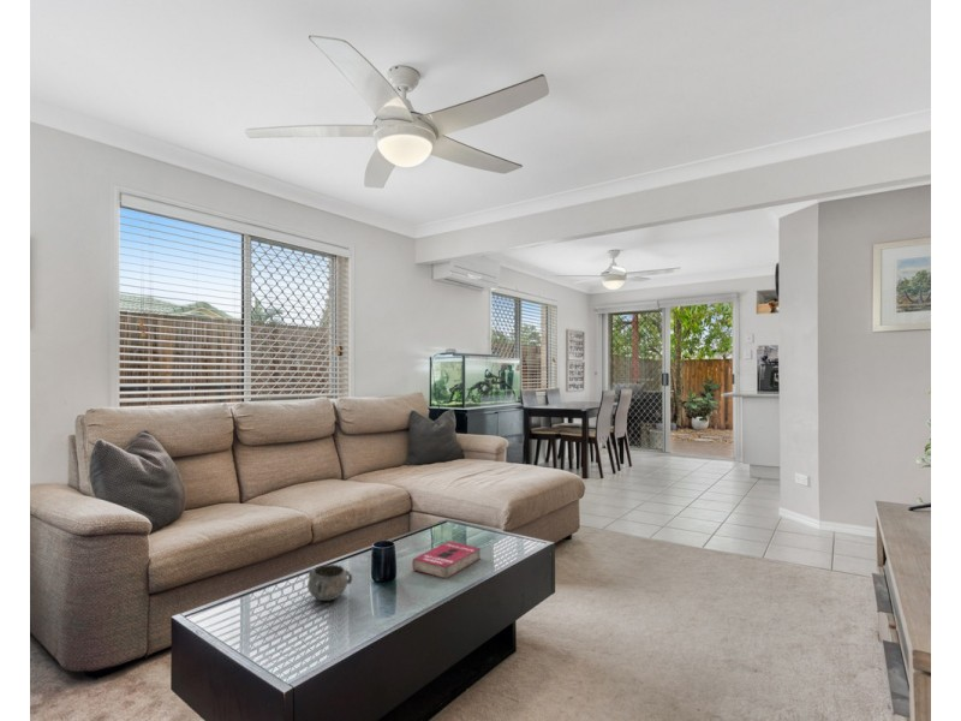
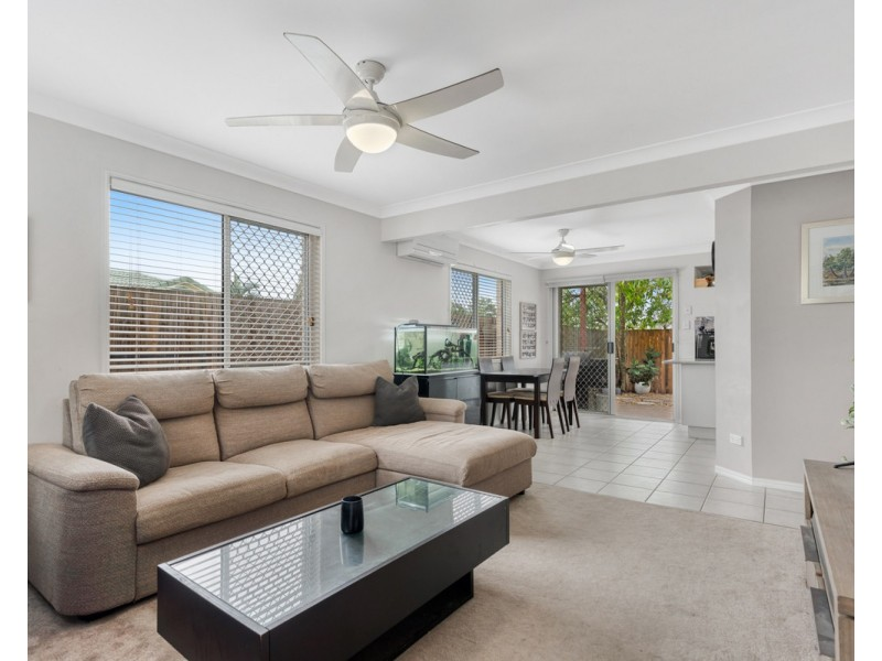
- book [411,540,482,579]
- decorative bowl [306,564,353,602]
